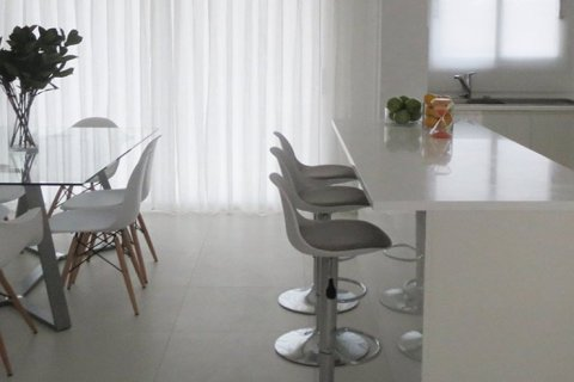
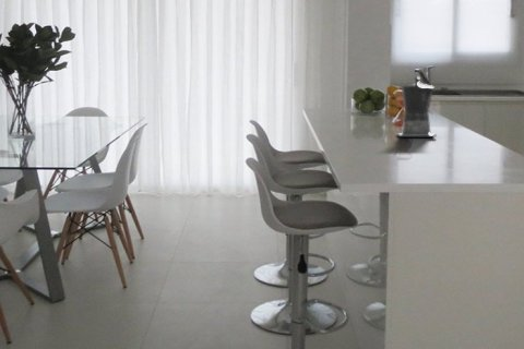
+ coffee maker [396,76,438,137]
